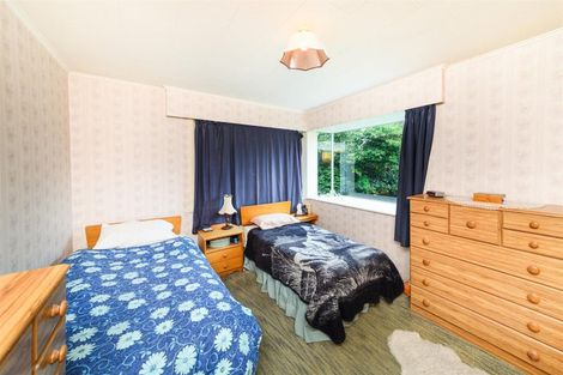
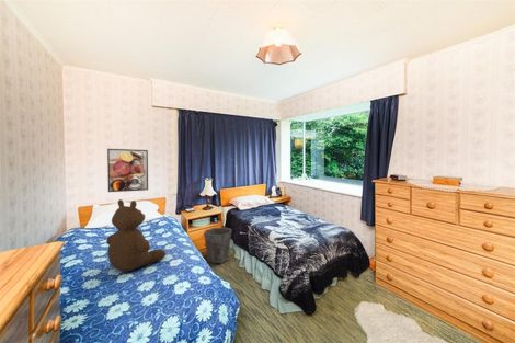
+ bear [105,198,167,272]
+ waste bin [203,226,233,264]
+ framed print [106,148,149,193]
